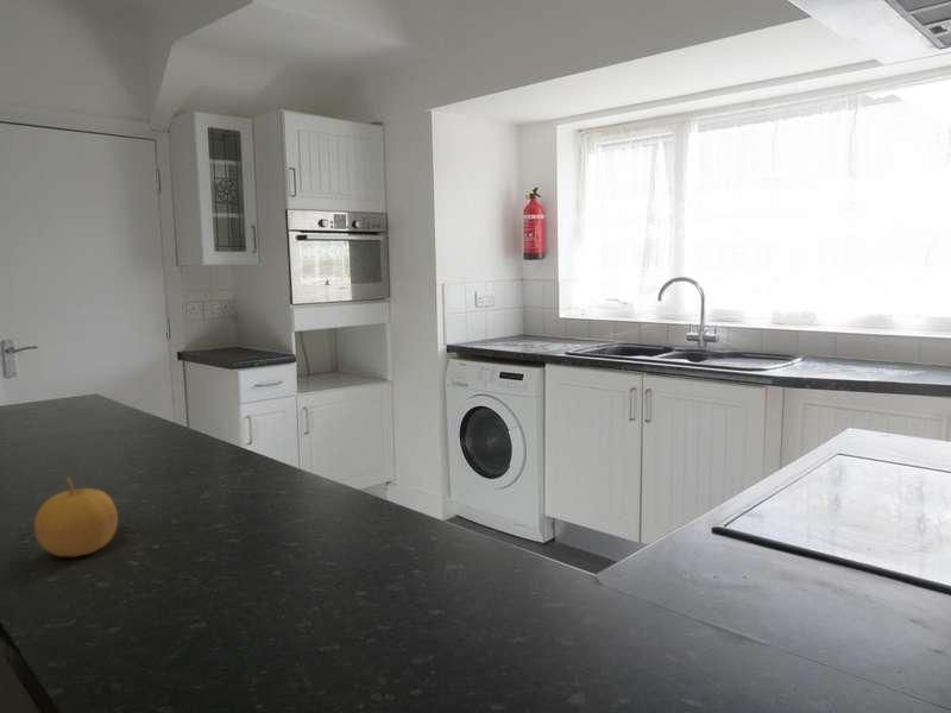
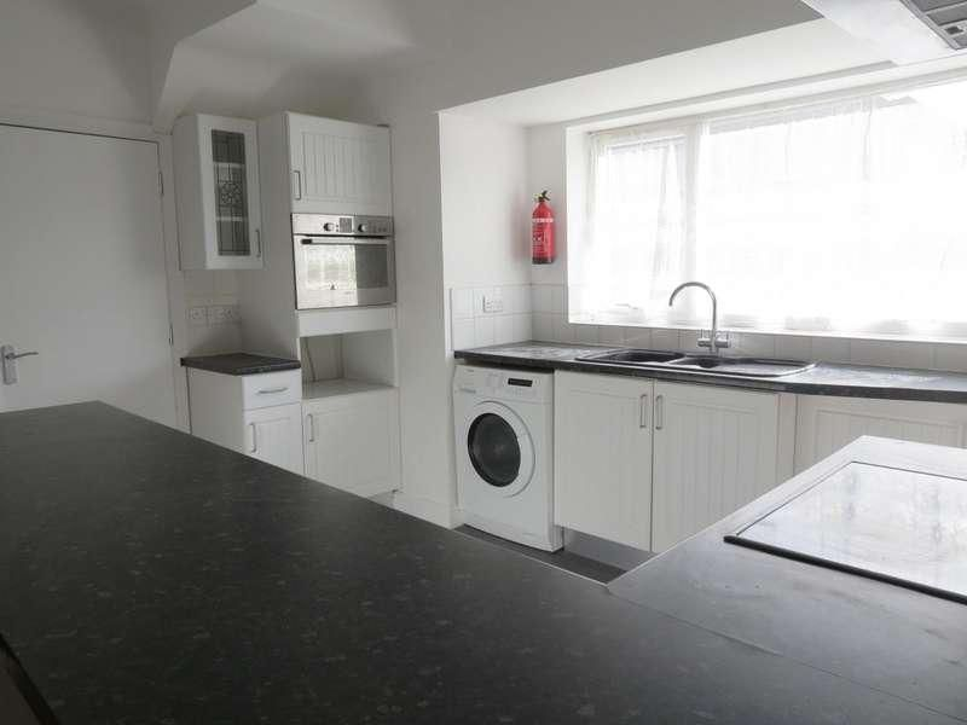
- fruit [33,475,119,557]
